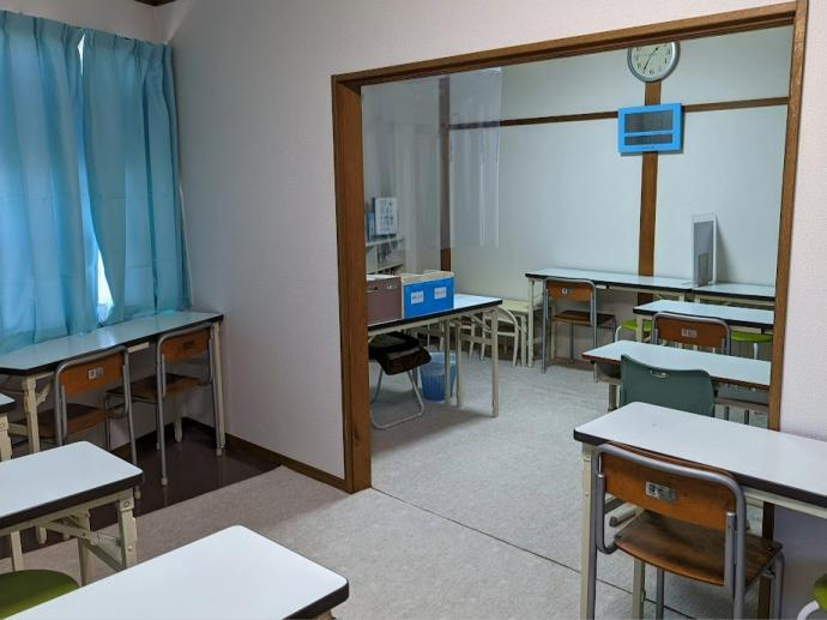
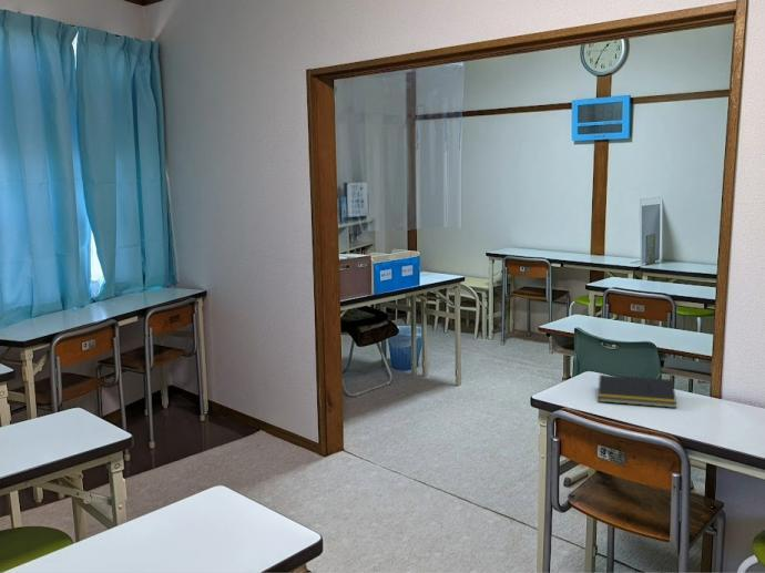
+ notepad [595,374,677,409]
